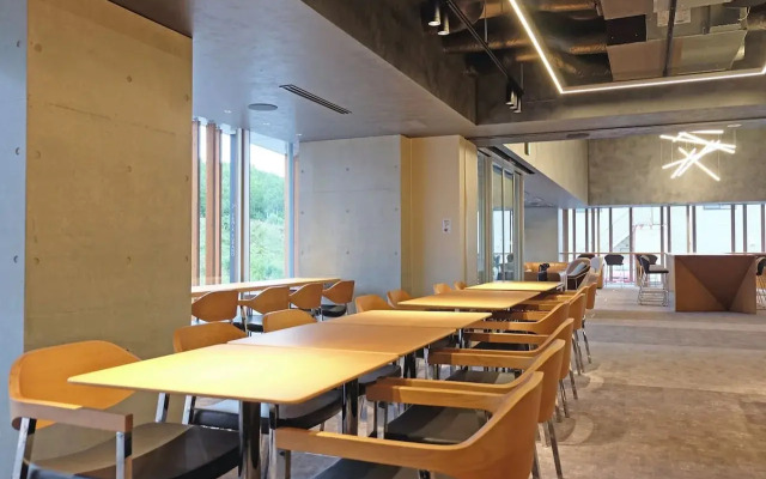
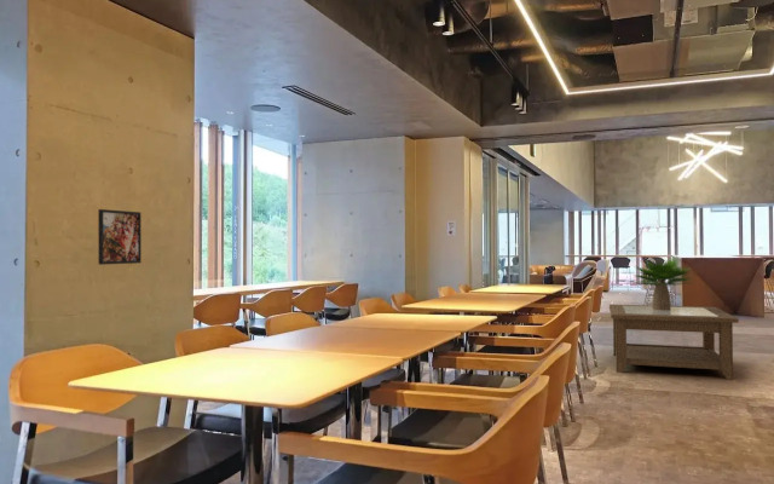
+ potted plant [630,254,695,310]
+ coffee table [608,304,740,381]
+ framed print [97,208,143,266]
